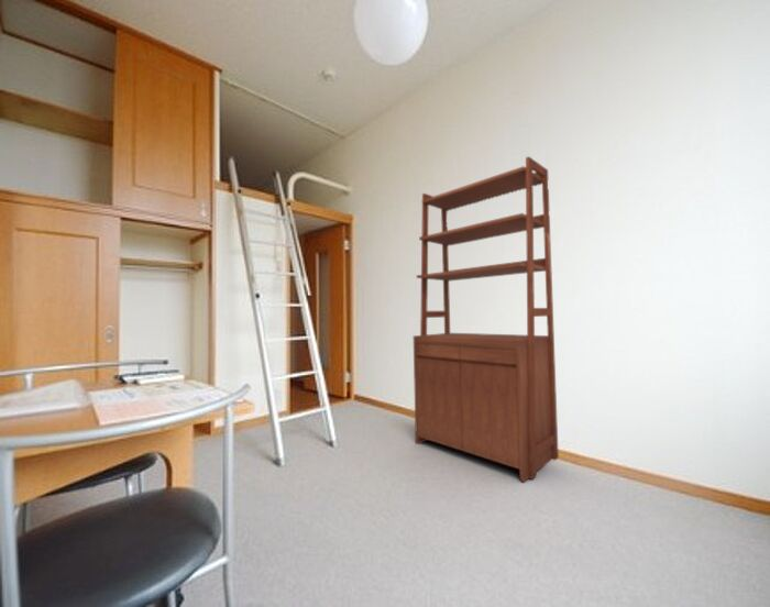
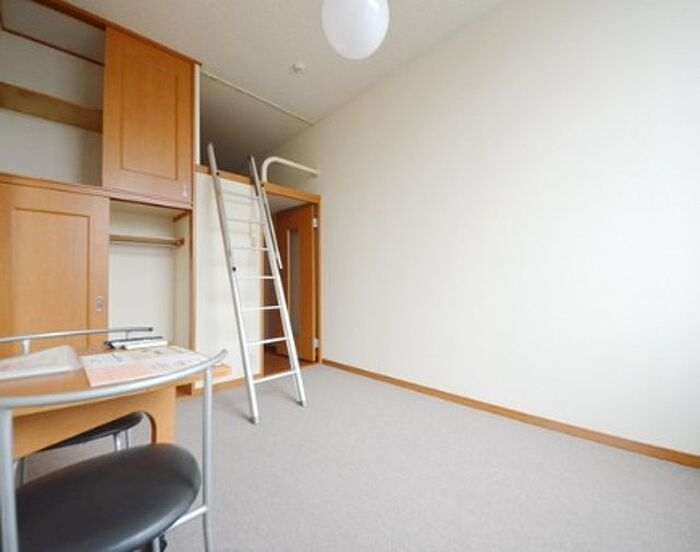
- bookshelf [413,155,560,483]
